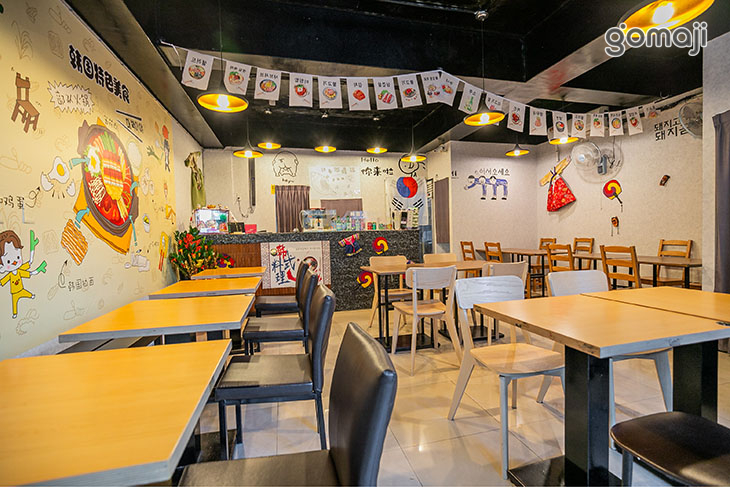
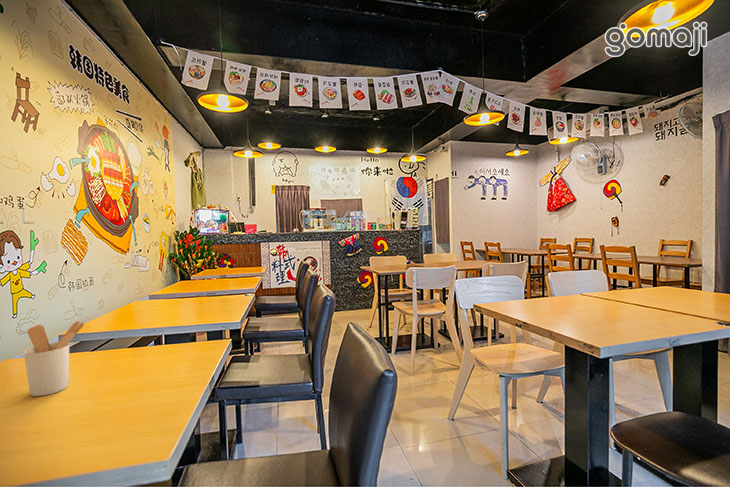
+ utensil holder [23,320,86,397]
